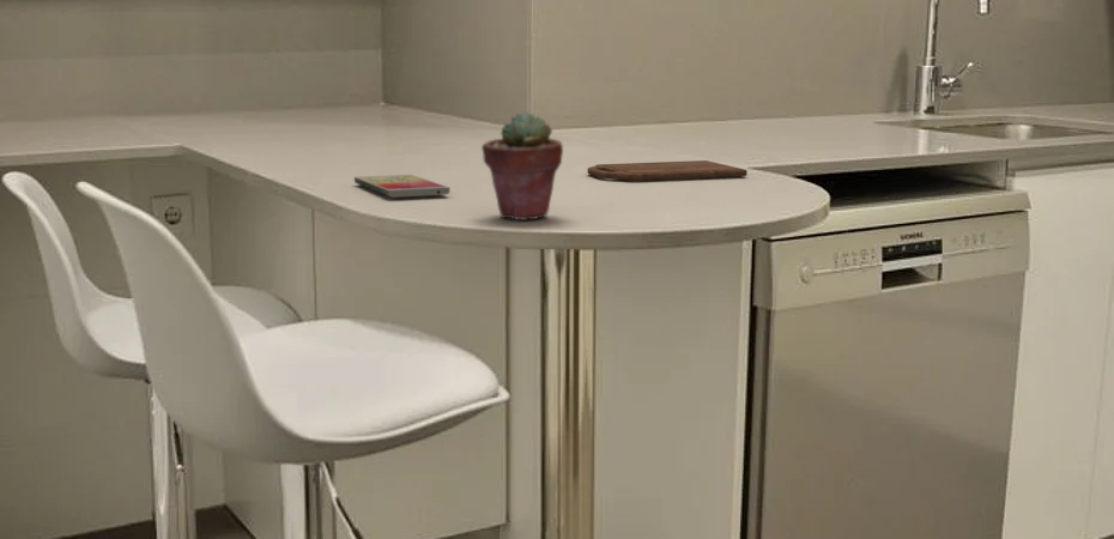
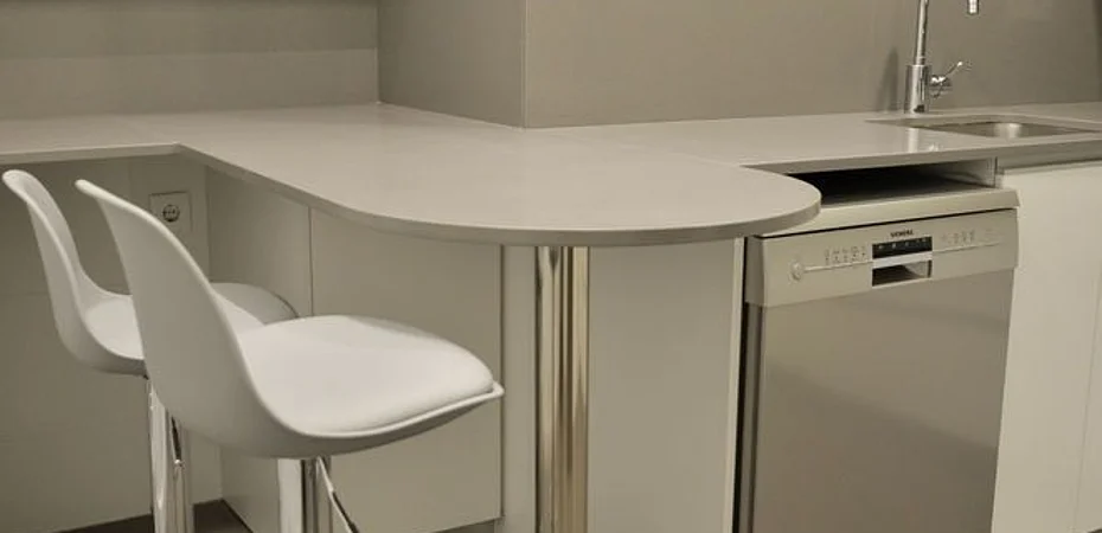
- smartphone [353,174,450,199]
- cutting board [586,159,749,182]
- potted succulent [480,110,564,220]
